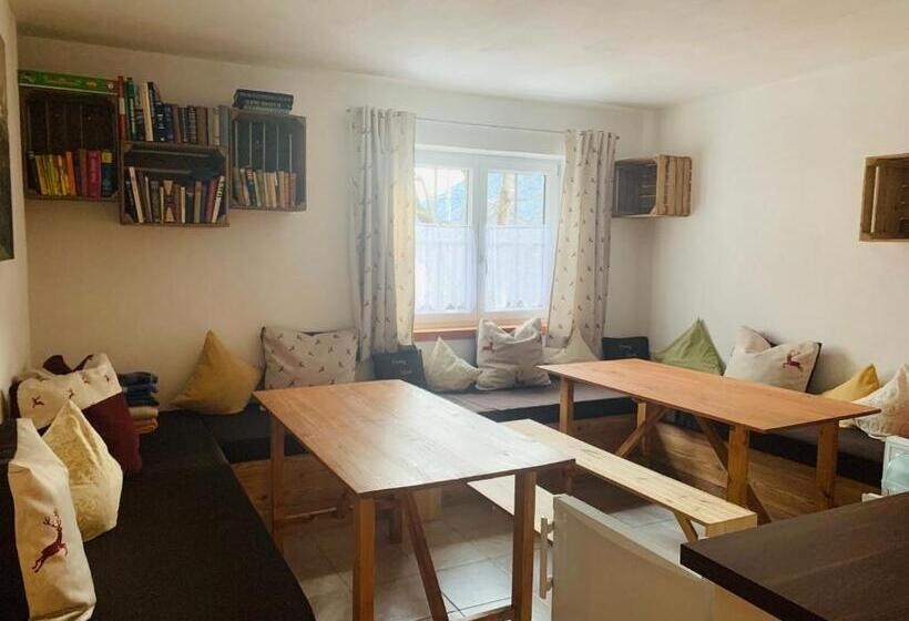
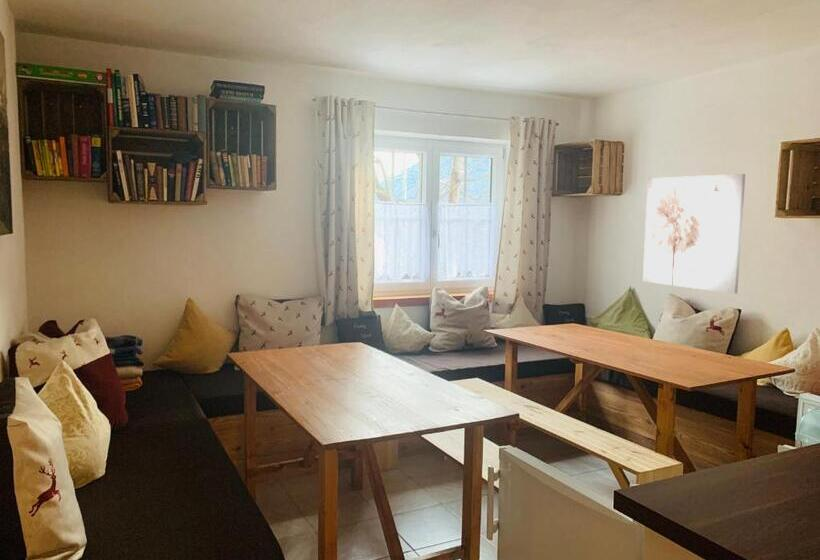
+ wall art [642,173,746,295]
